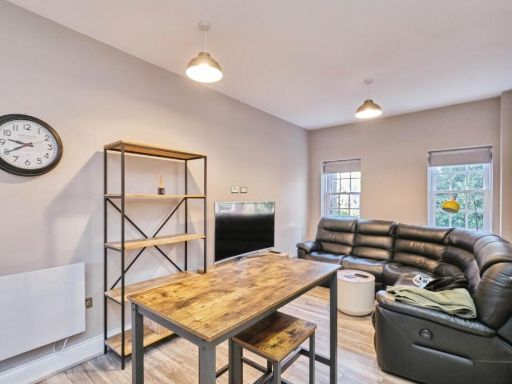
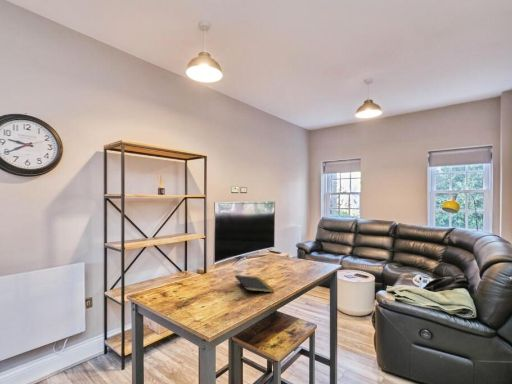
+ notepad [234,274,275,297]
